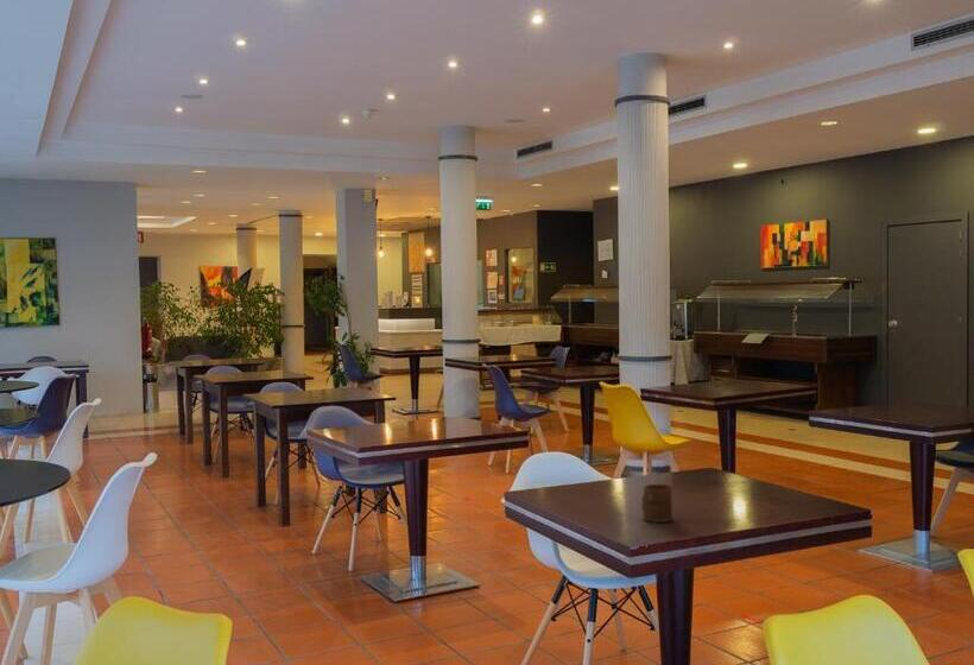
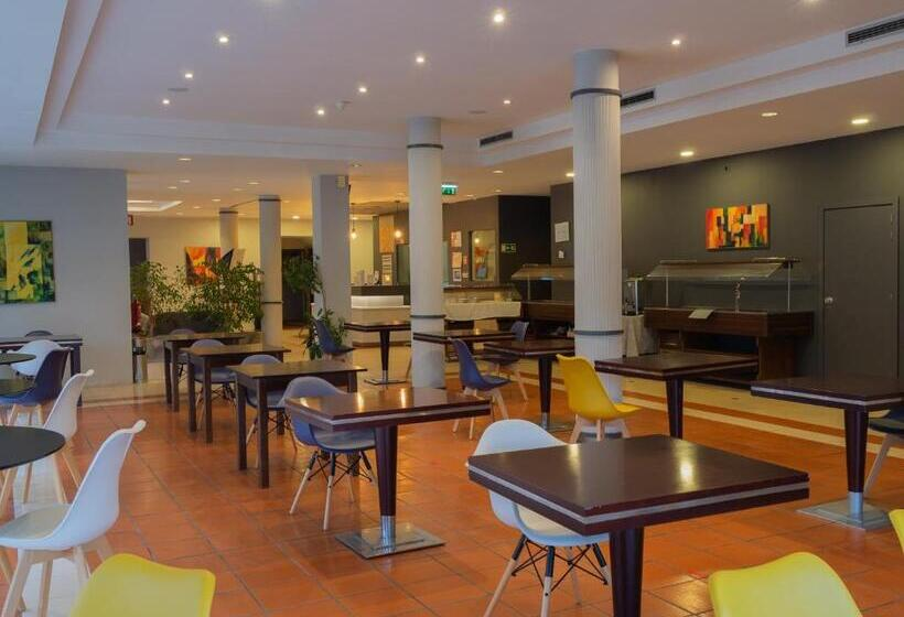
- cup [640,483,673,524]
